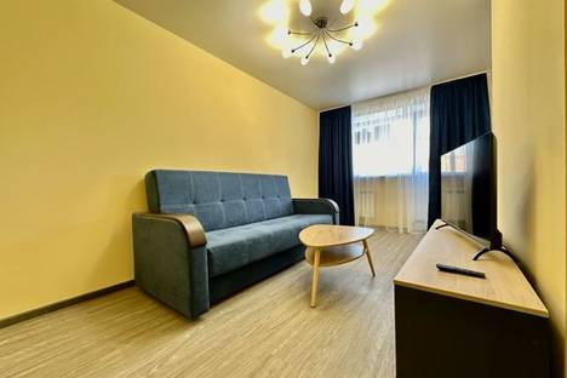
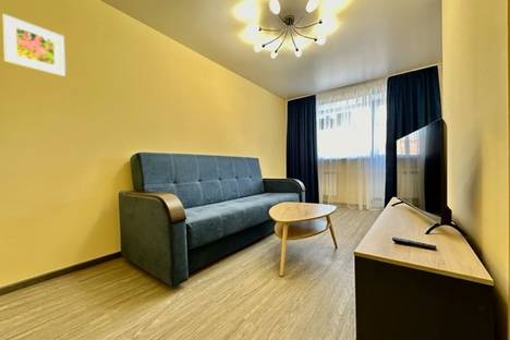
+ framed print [1,13,66,77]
